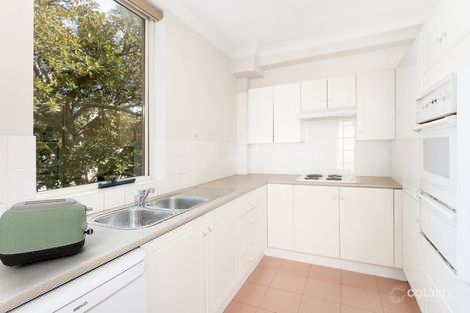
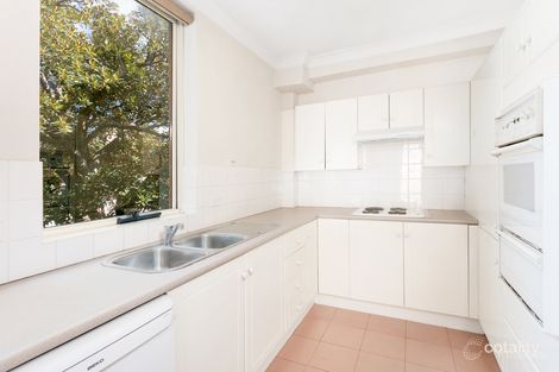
- toaster [0,197,94,268]
